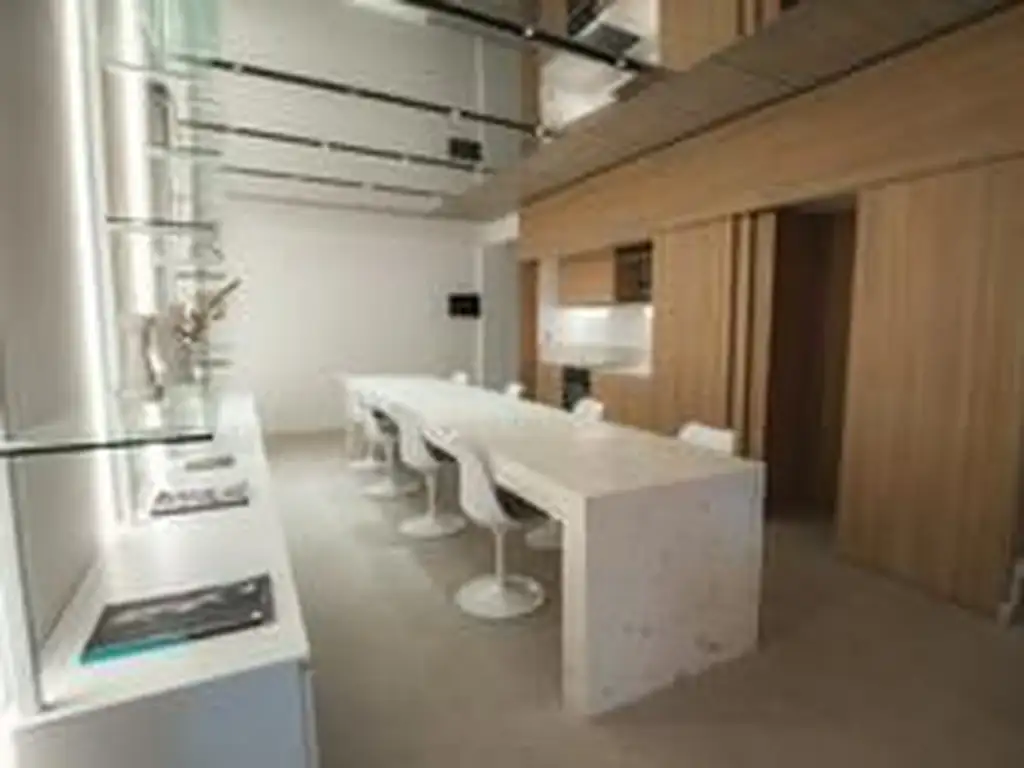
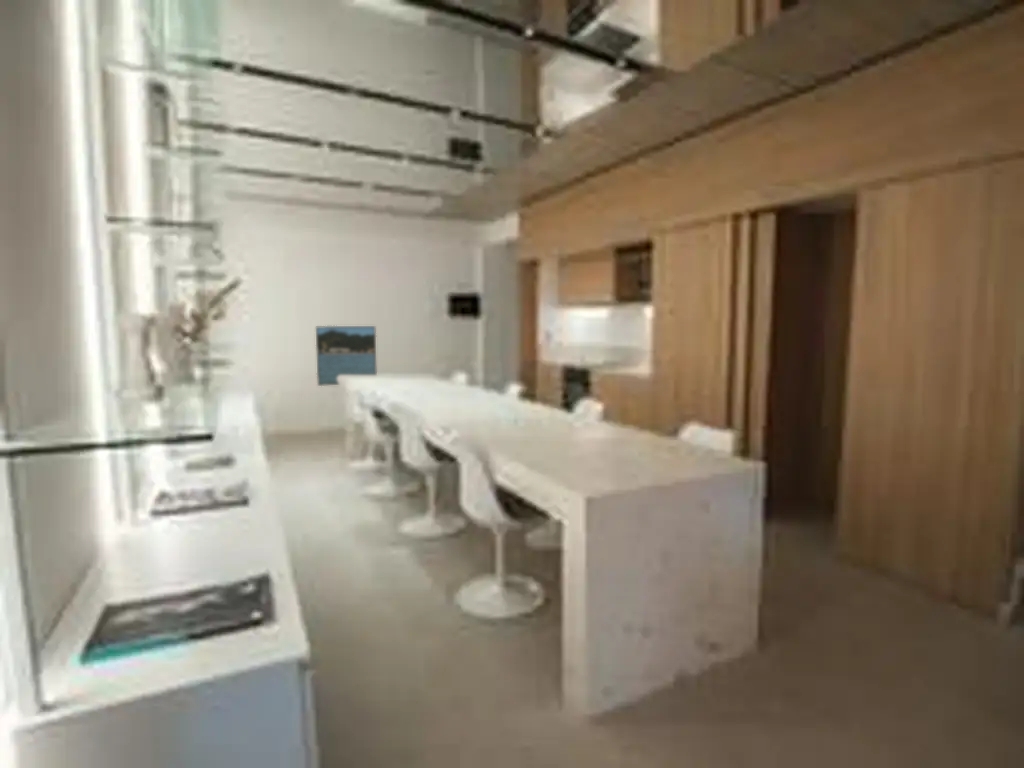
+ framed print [315,325,378,387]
